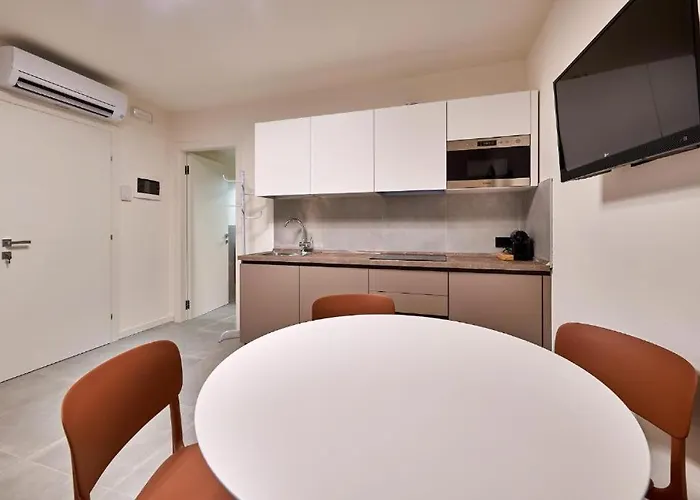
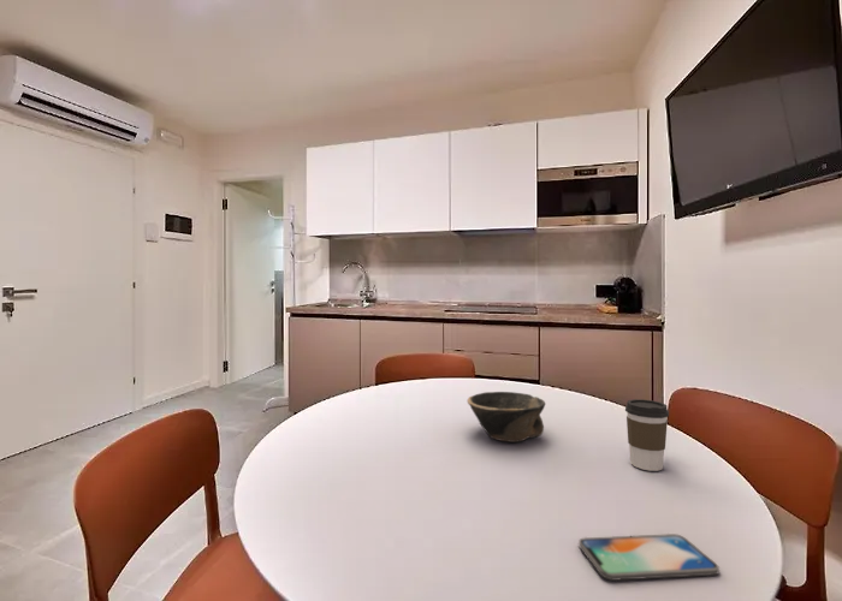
+ bowl [466,391,546,444]
+ coffee cup [624,398,670,472]
+ smartphone [577,532,721,582]
